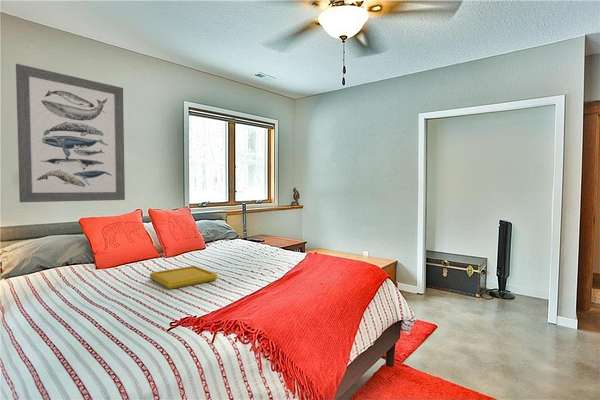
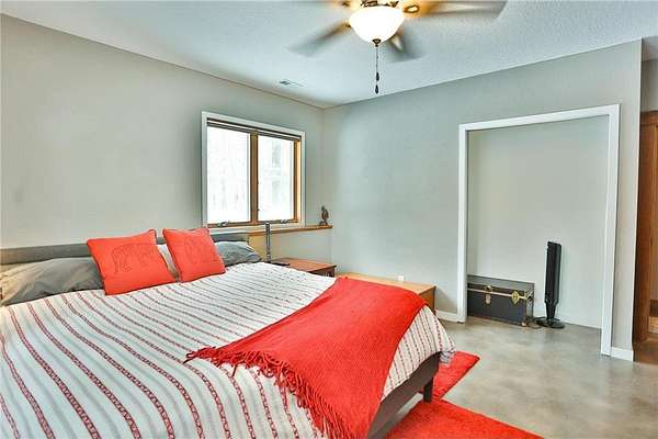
- serving tray [149,265,218,290]
- wall art [15,63,126,203]
